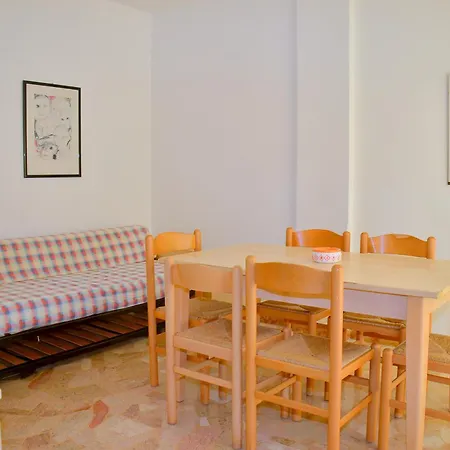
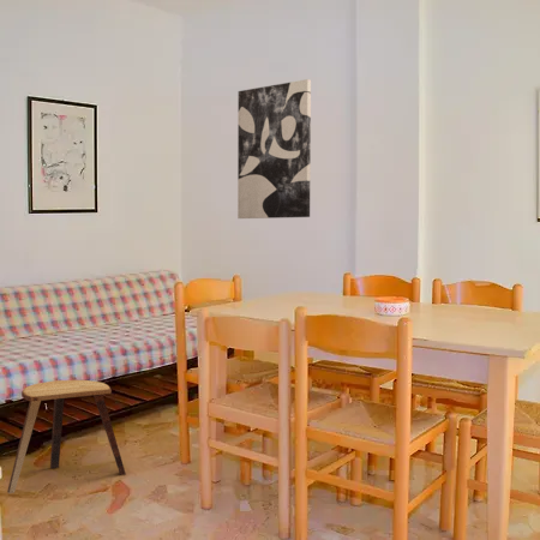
+ stool [6,379,127,494]
+ wall art [236,78,312,220]
